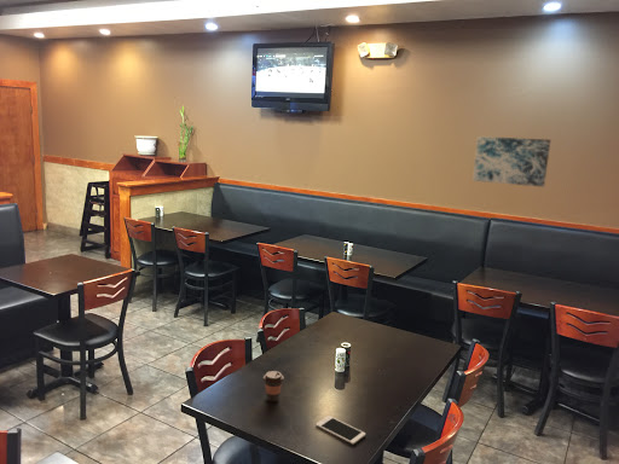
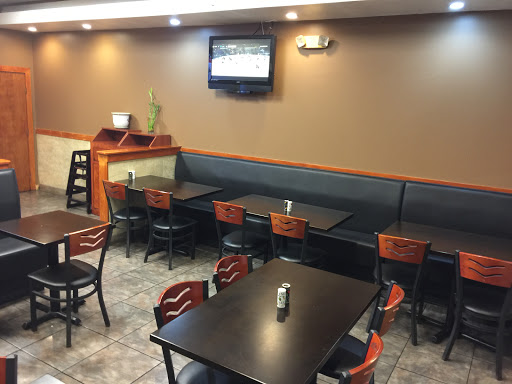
- cell phone [314,414,366,446]
- coffee cup [262,370,285,402]
- wall art [472,135,551,188]
